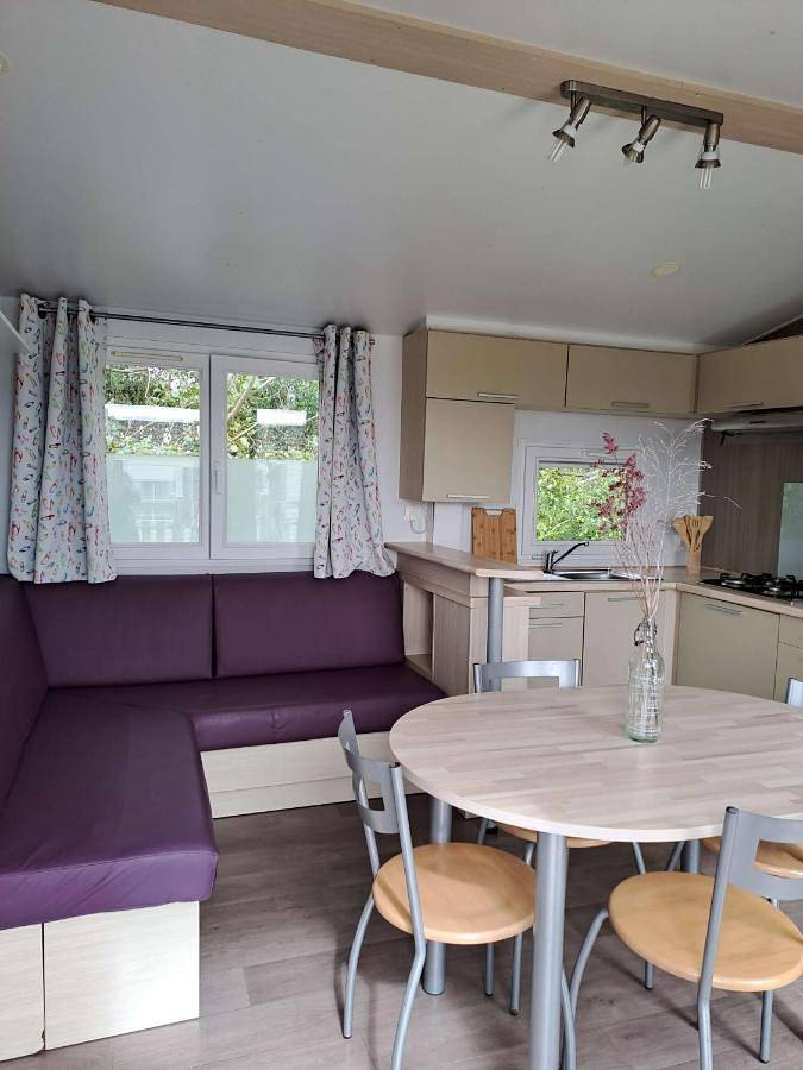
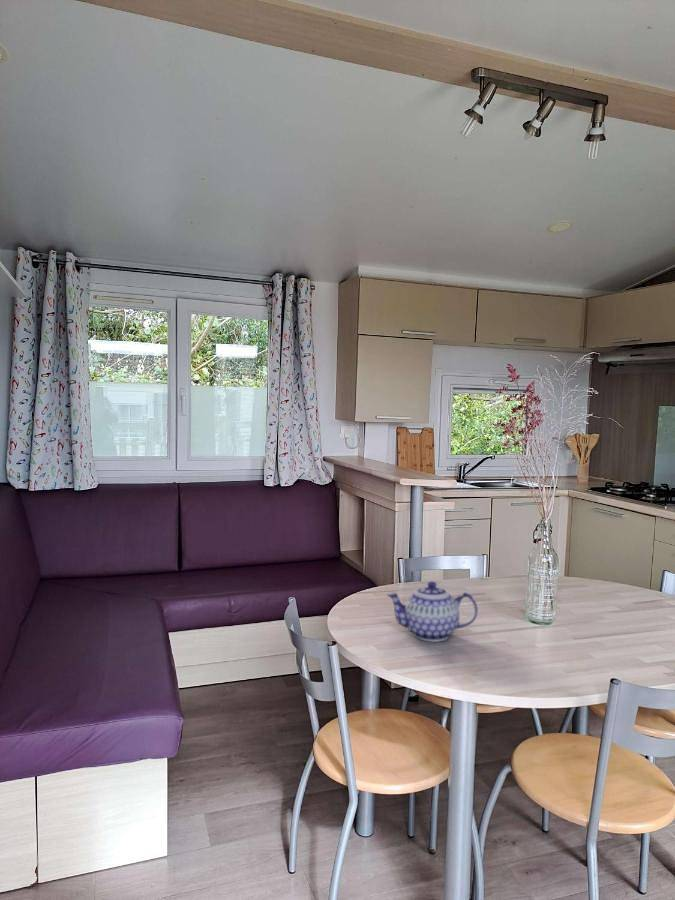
+ teapot [385,581,479,643]
